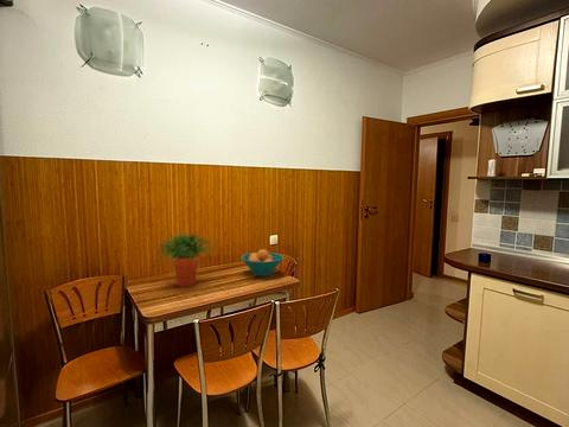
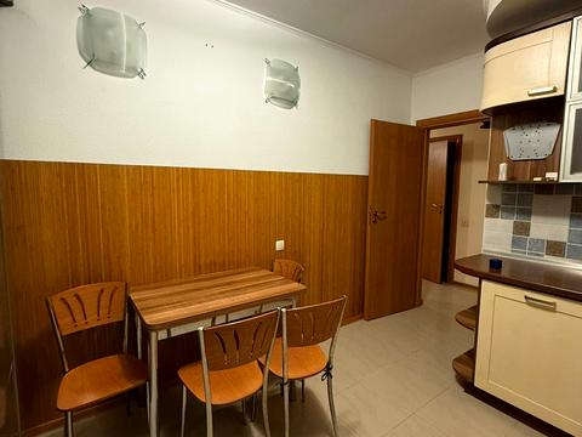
- potted plant [154,231,218,288]
- fruit bowl [241,248,284,278]
